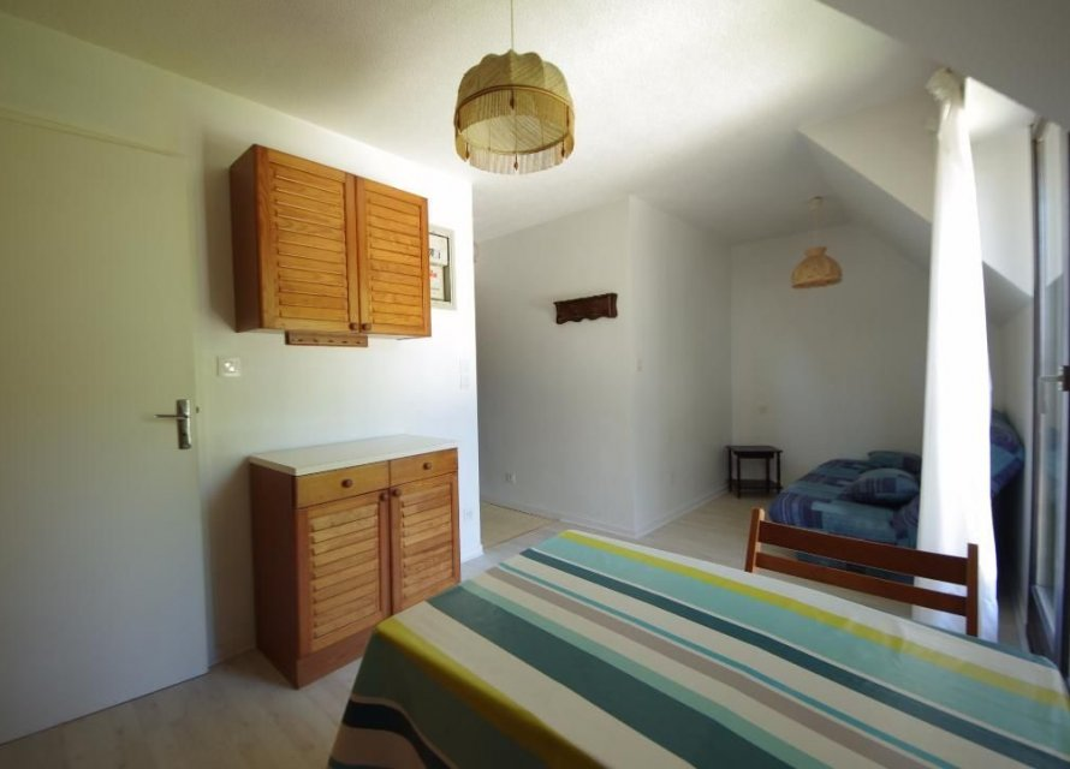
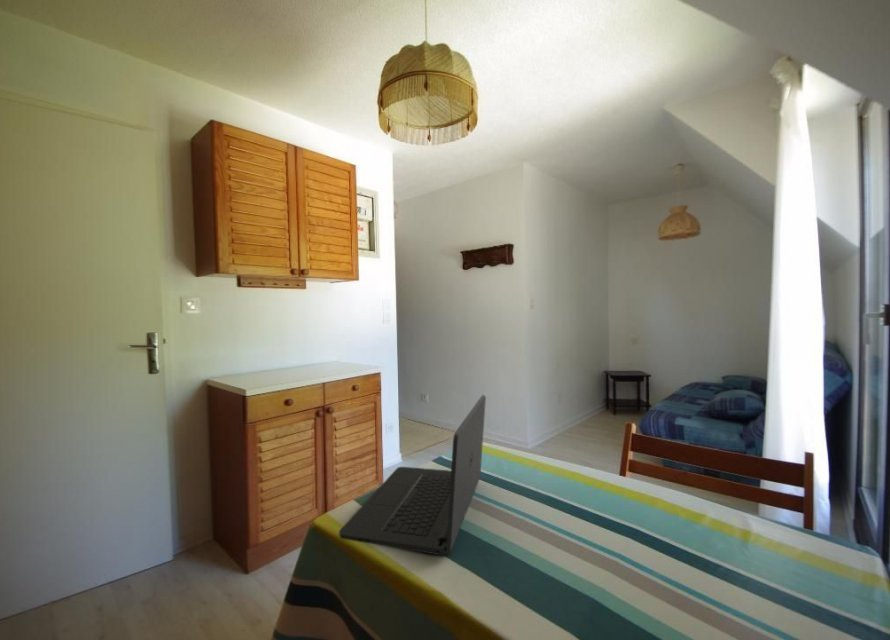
+ laptop [338,394,487,557]
